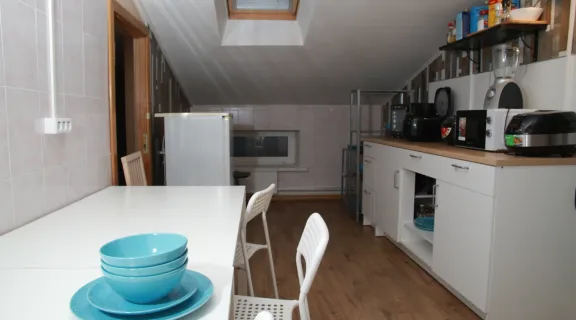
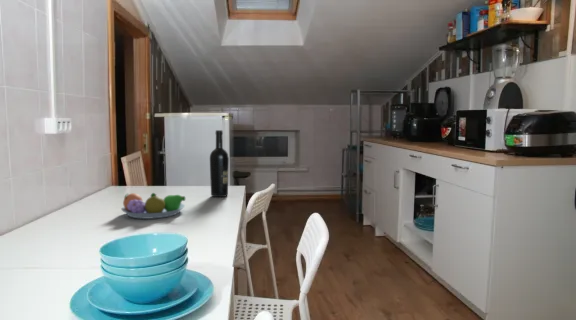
+ wine bottle [209,129,230,198]
+ fruit bowl [120,192,186,220]
